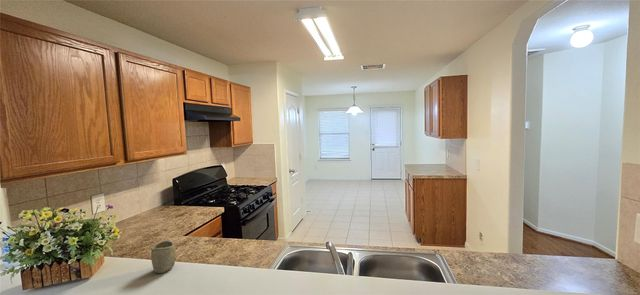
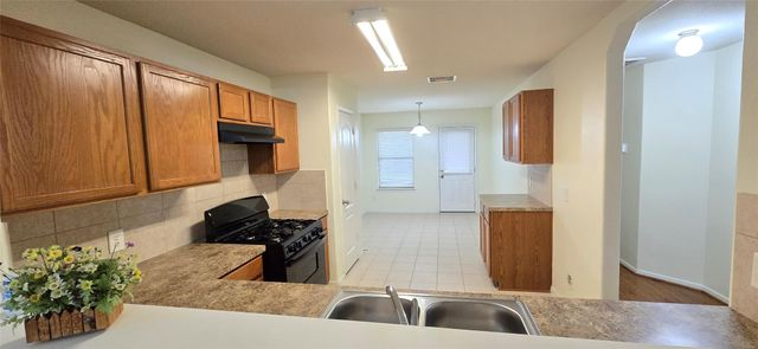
- cup [150,240,176,274]
